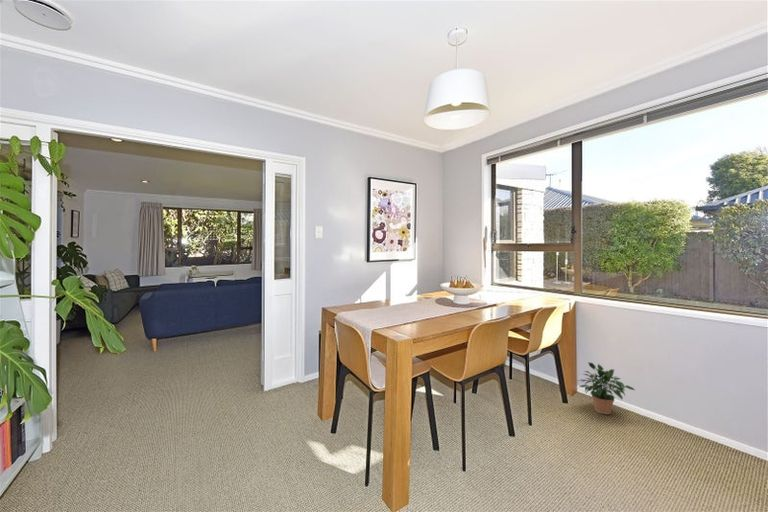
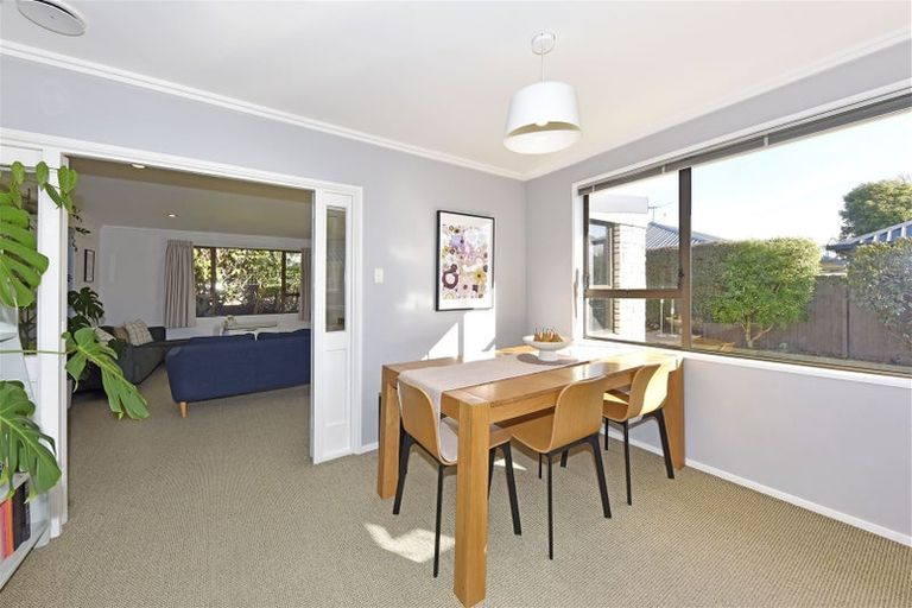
- potted plant [577,361,637,415]
